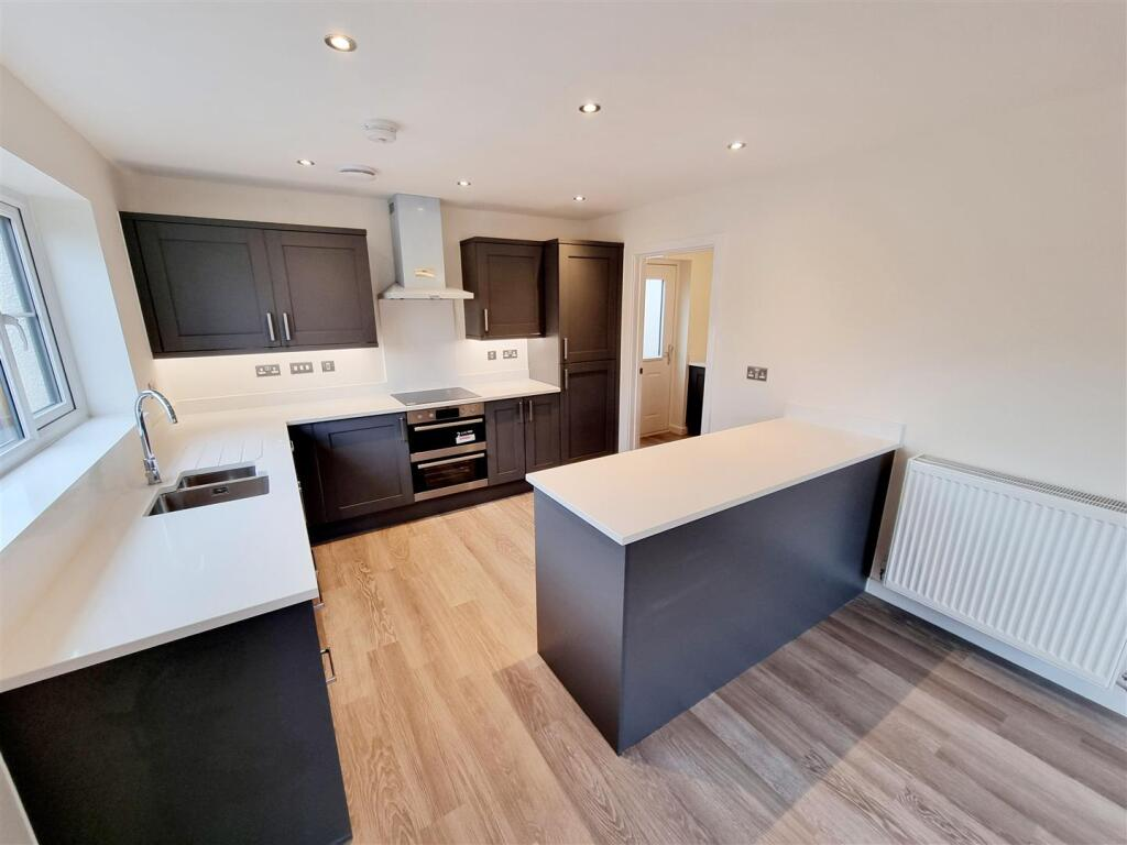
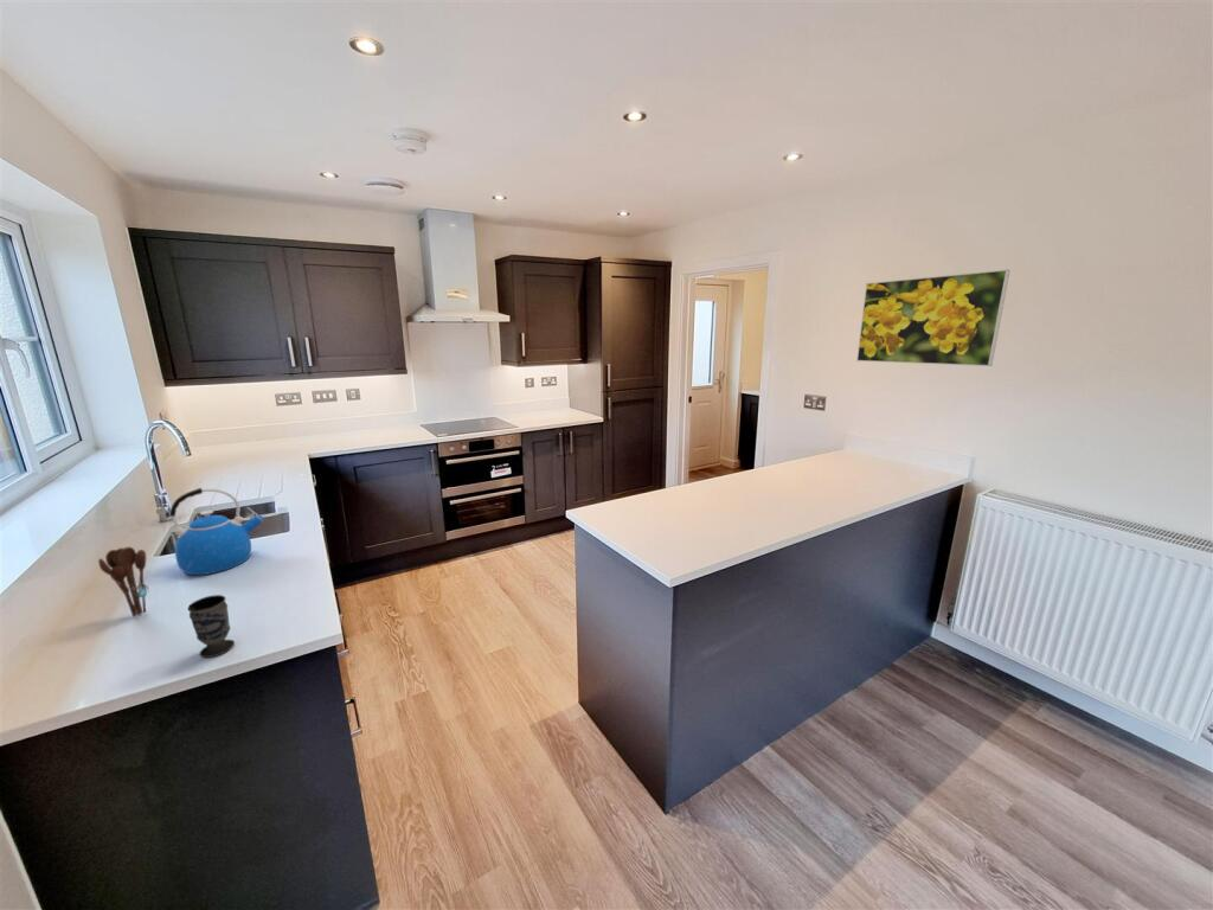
+ utensil holder [97,546,150,619]
+ kettle [169,487,265,576]
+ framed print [855,269,1012,367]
+ cup [187,594,236,659]
